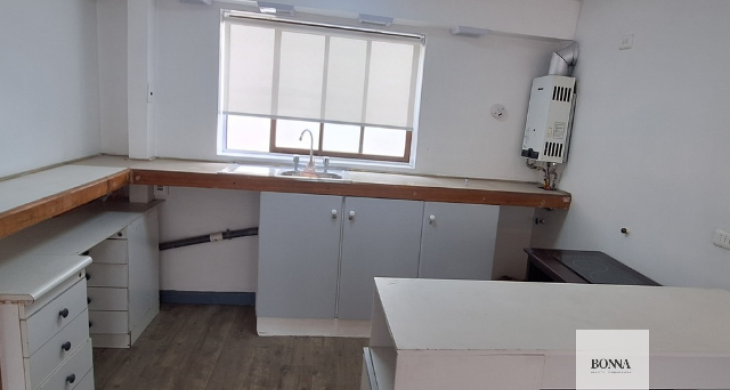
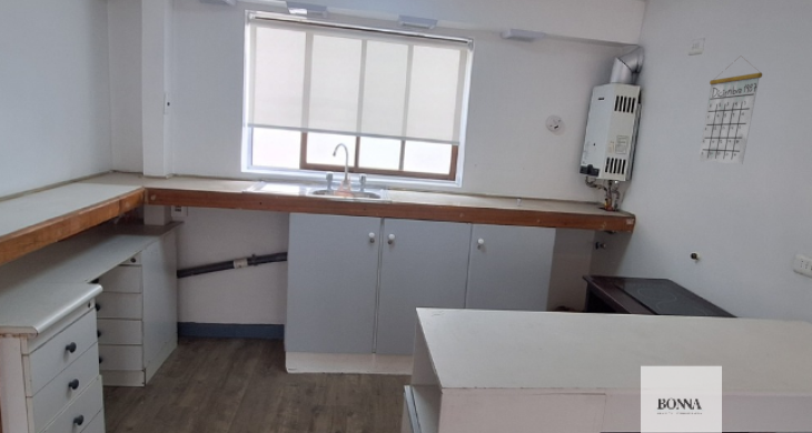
+ calendar [696,54,763,165]
